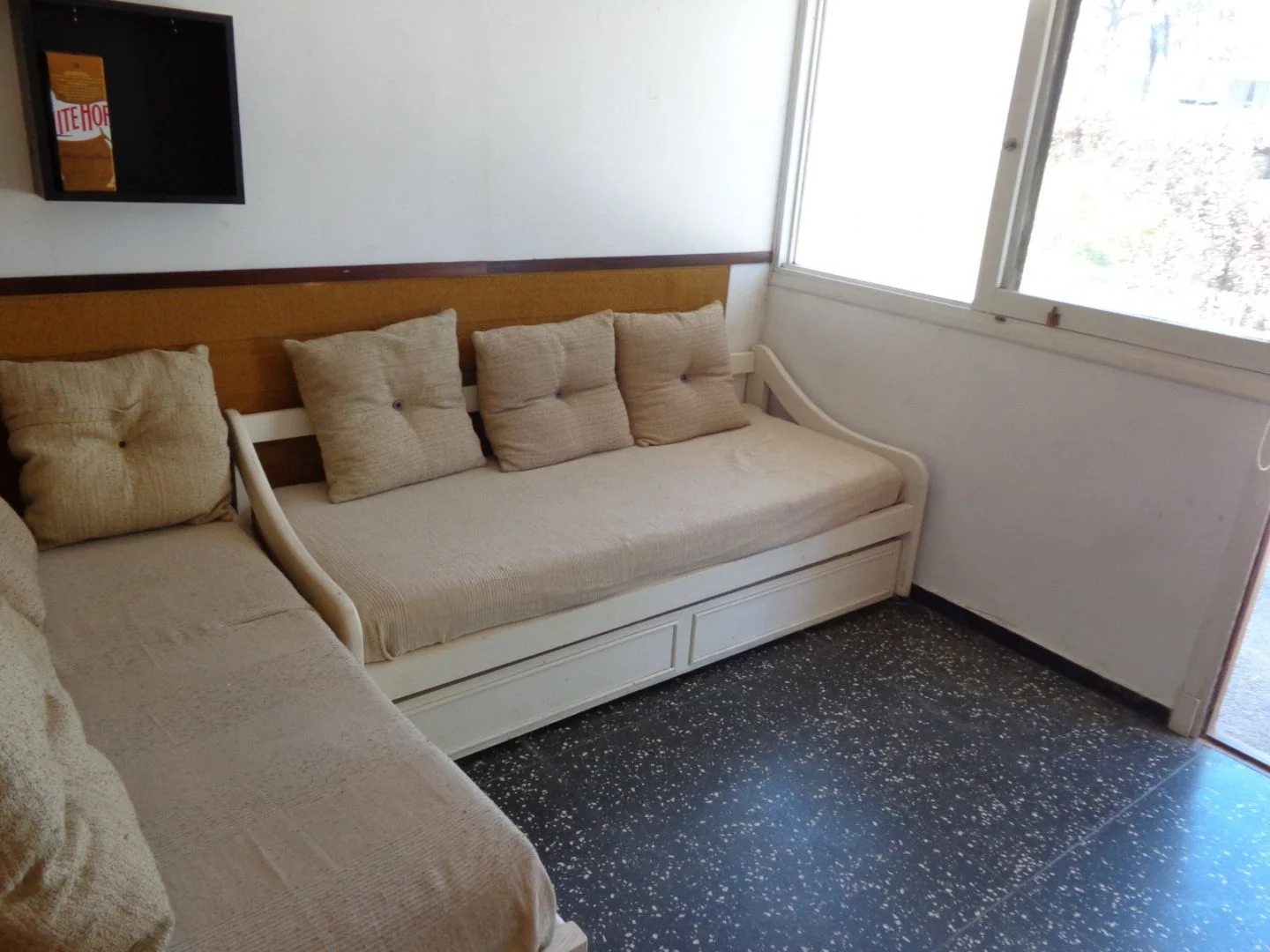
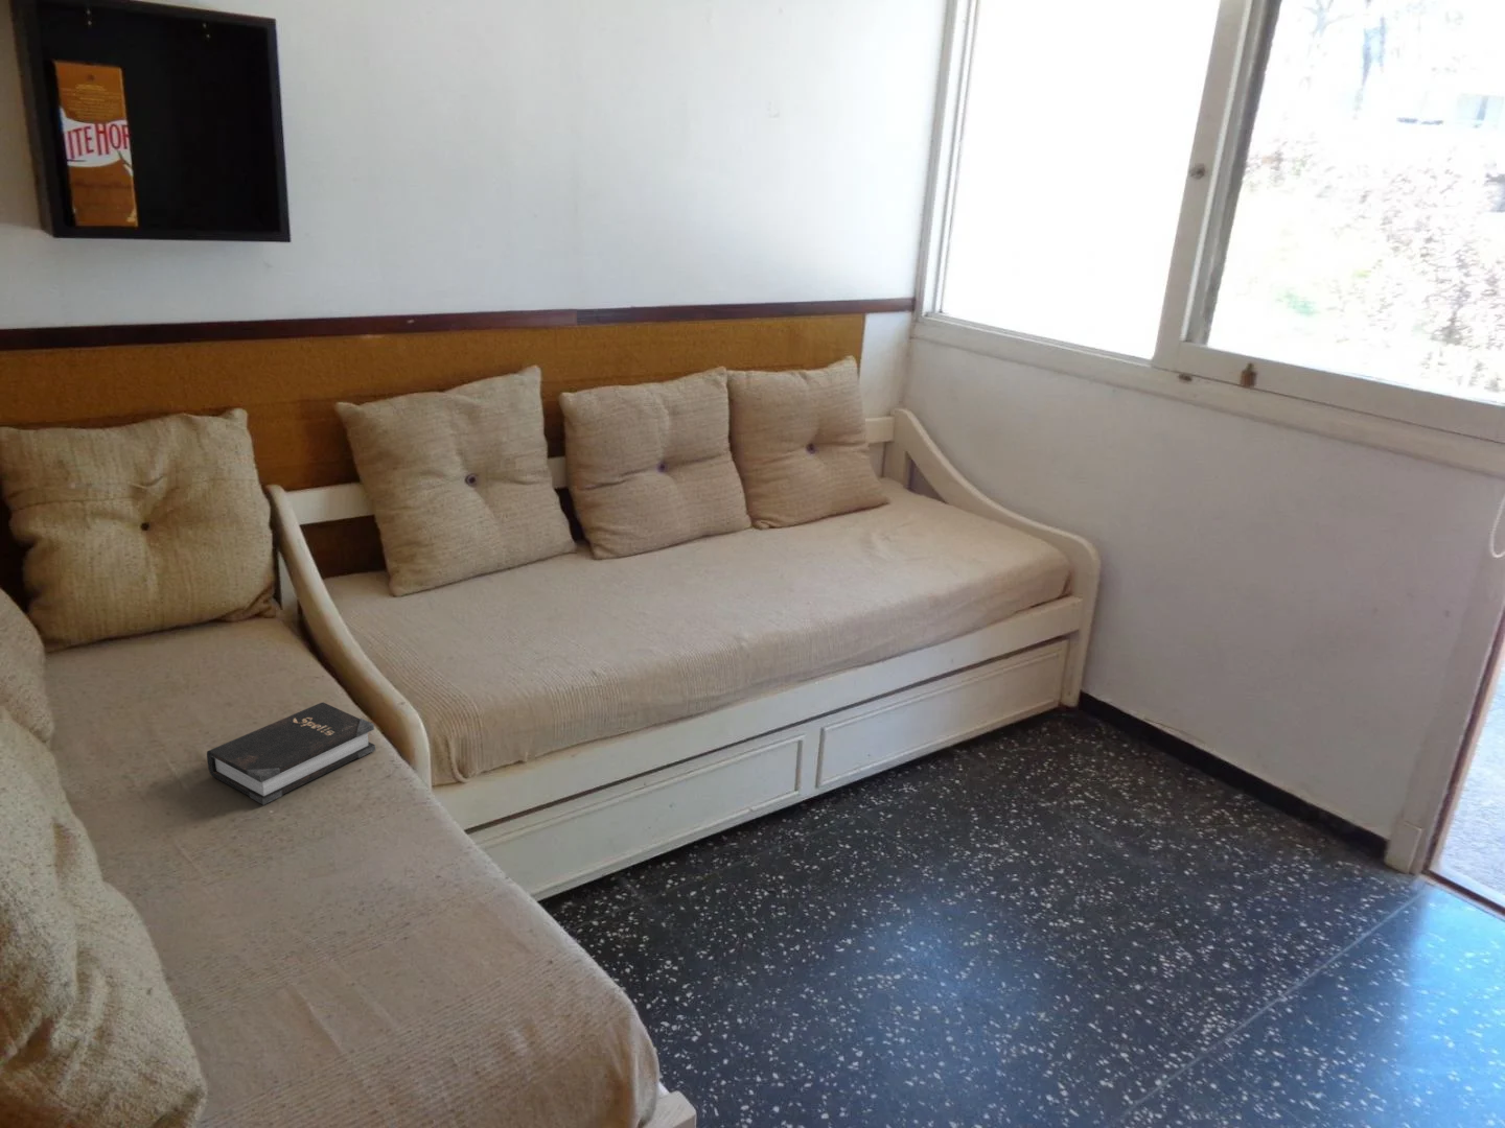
+ hardback book [206,701,376,807]
